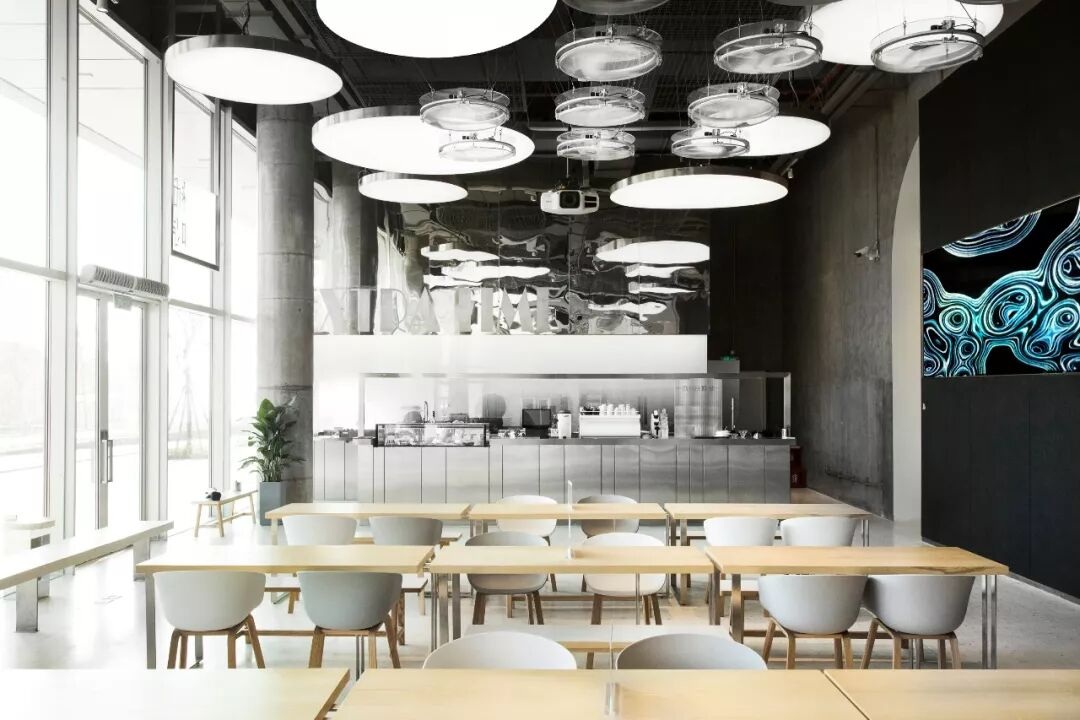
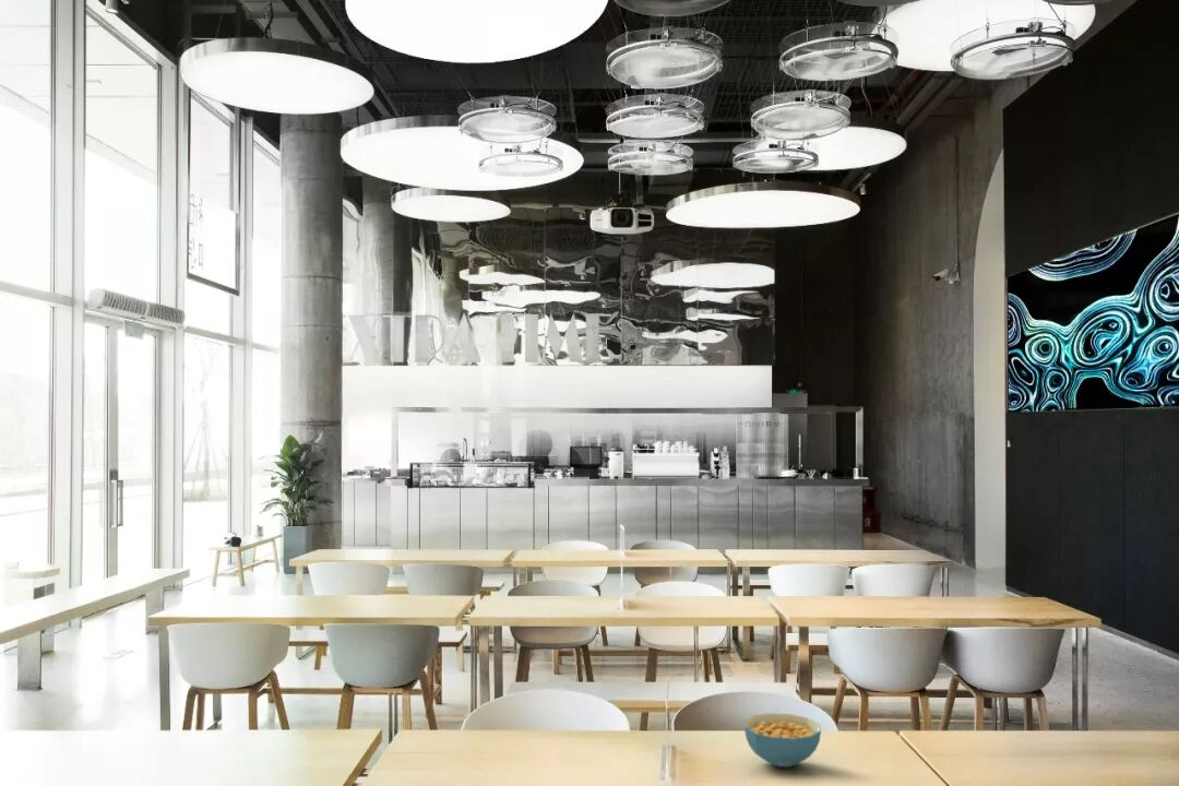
+ cereal bowl [743,712,822,769]
